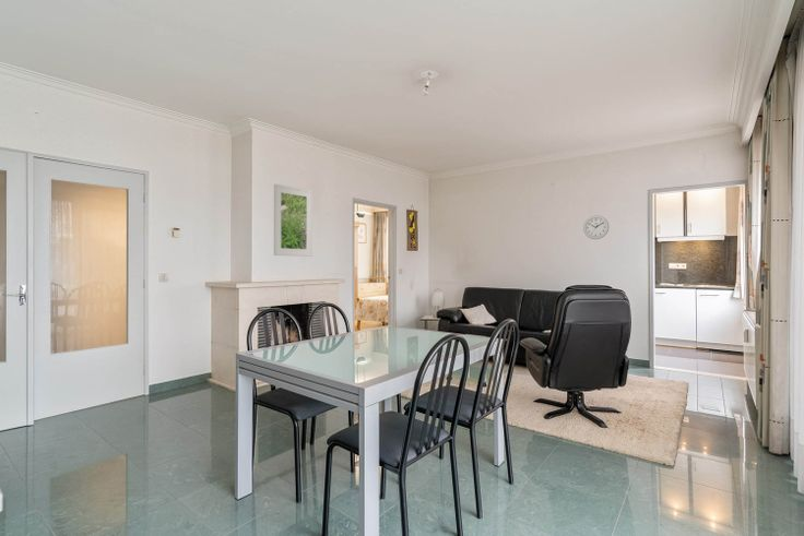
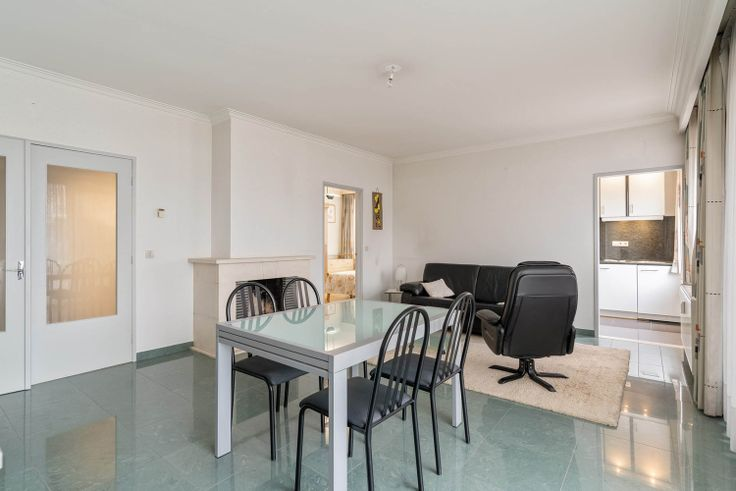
- wall clock [582,214,610,240]
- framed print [273,183,314,258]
